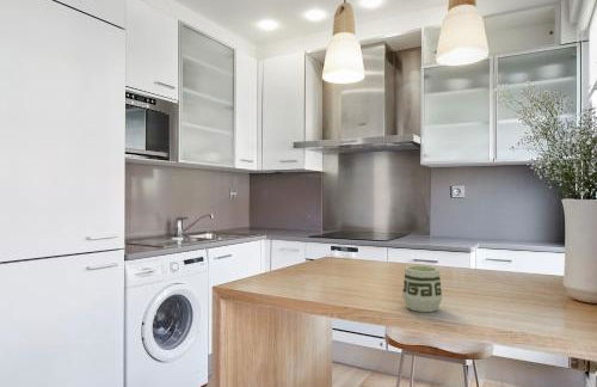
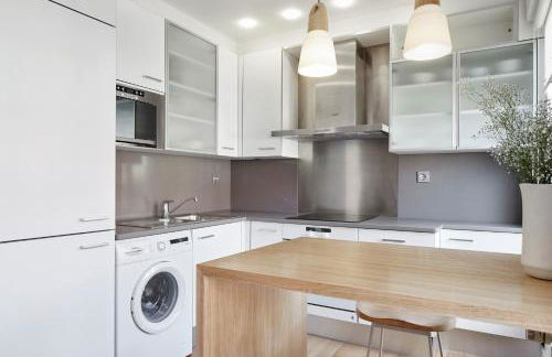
- cup [401,264,443,313]
